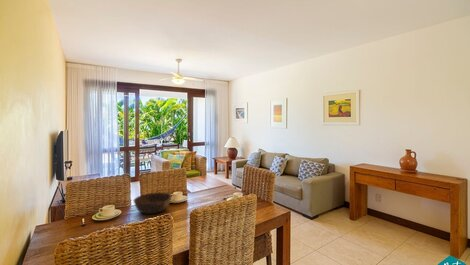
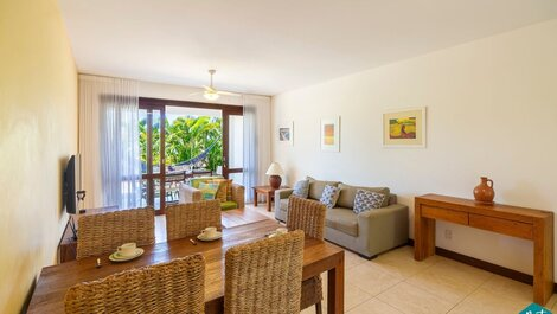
- bowl [133,192,173,214]
